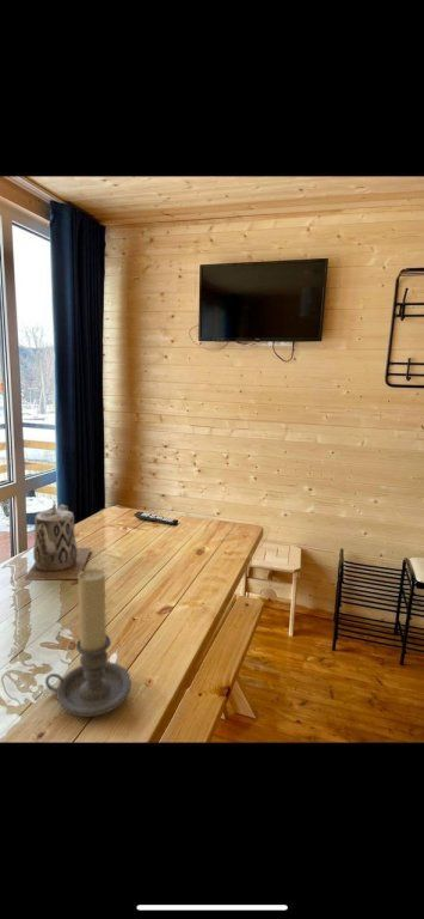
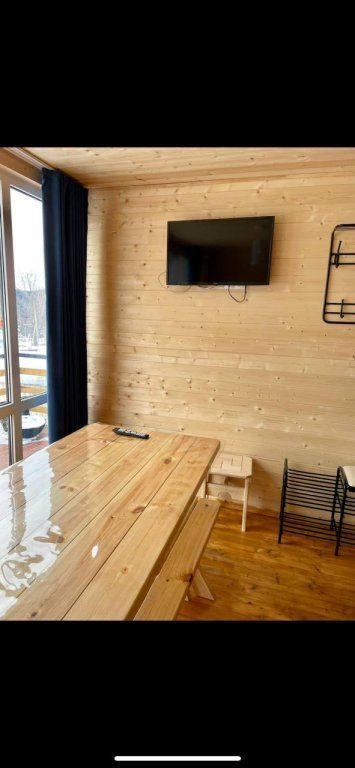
- candle holder [44,567,133,718]
- teapot [23,503,92,582]
